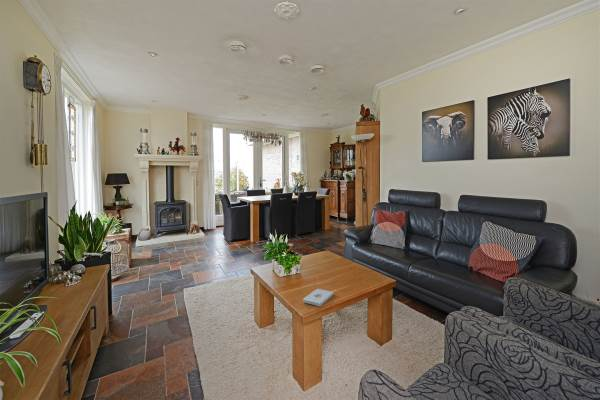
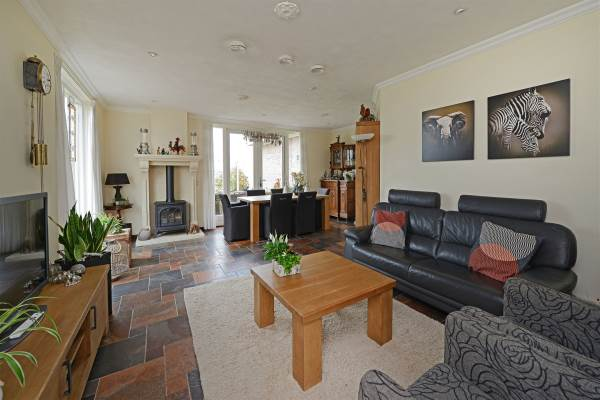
- notepad [302,288,335,307]
